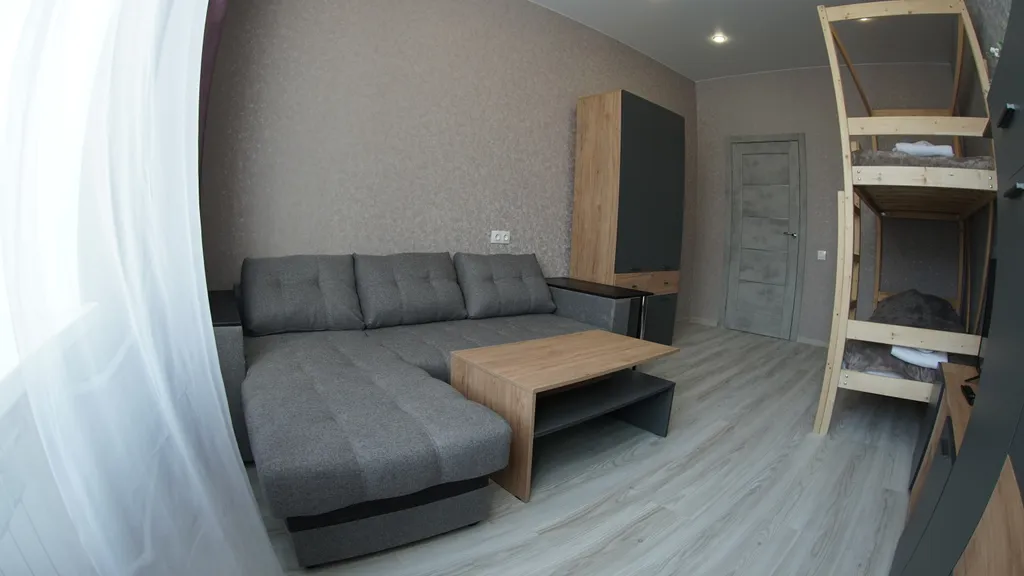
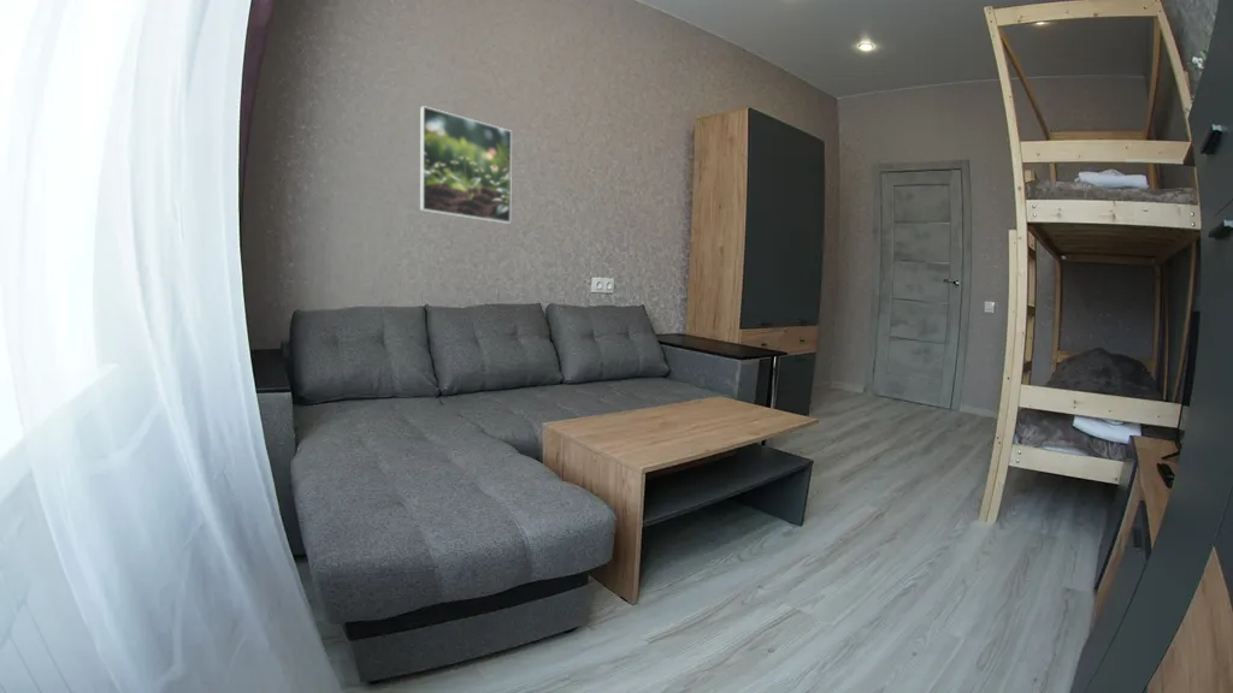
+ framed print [419,105,513,225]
